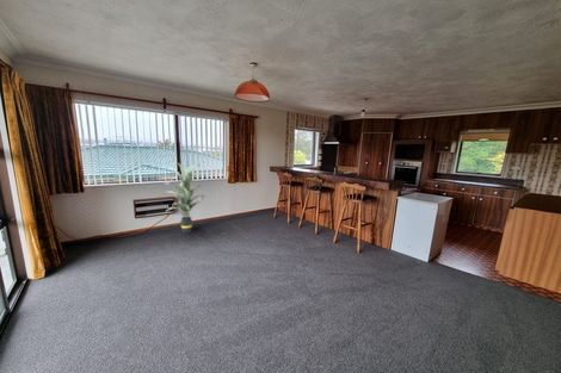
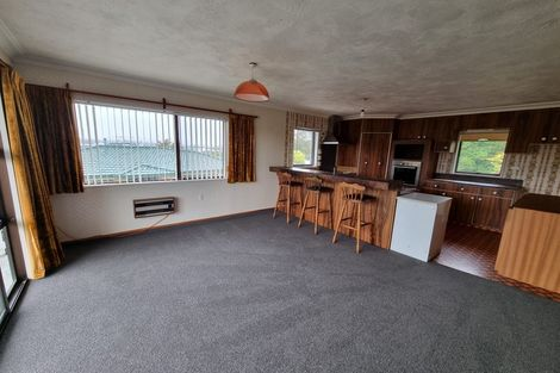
- indoor plant [162,160,208,234]
